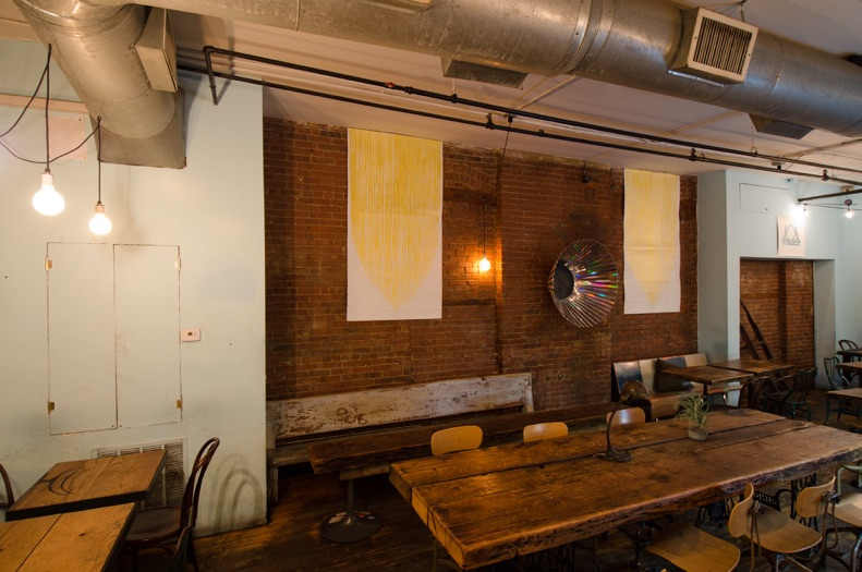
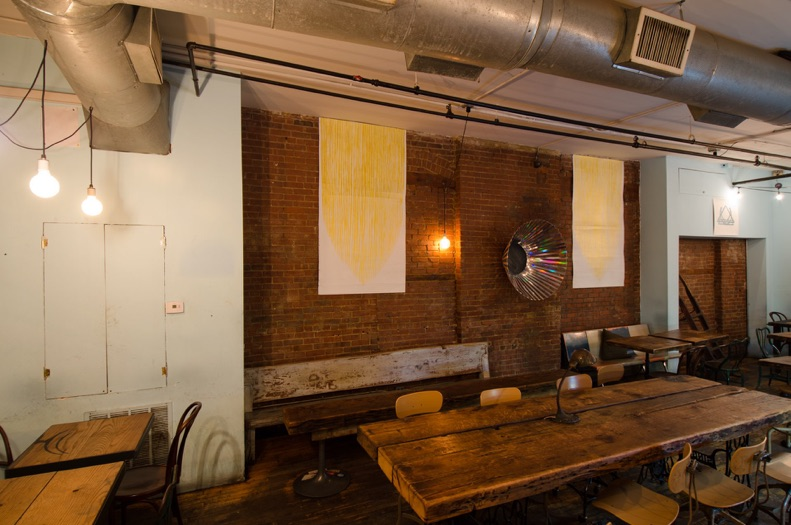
- potted plant [672,391,719,441]
